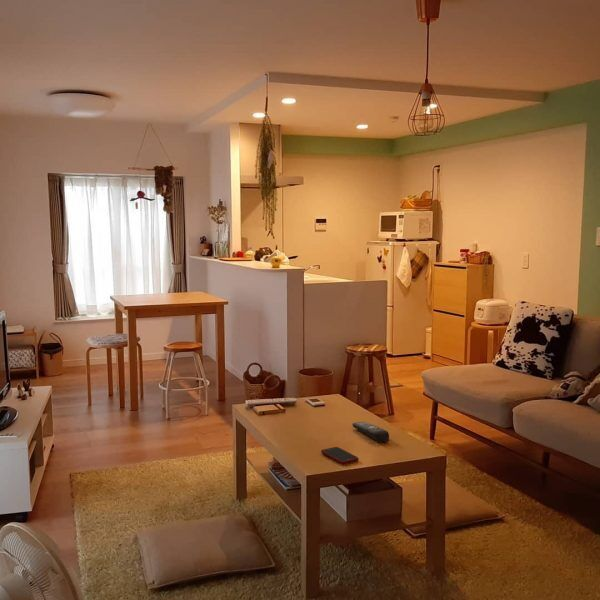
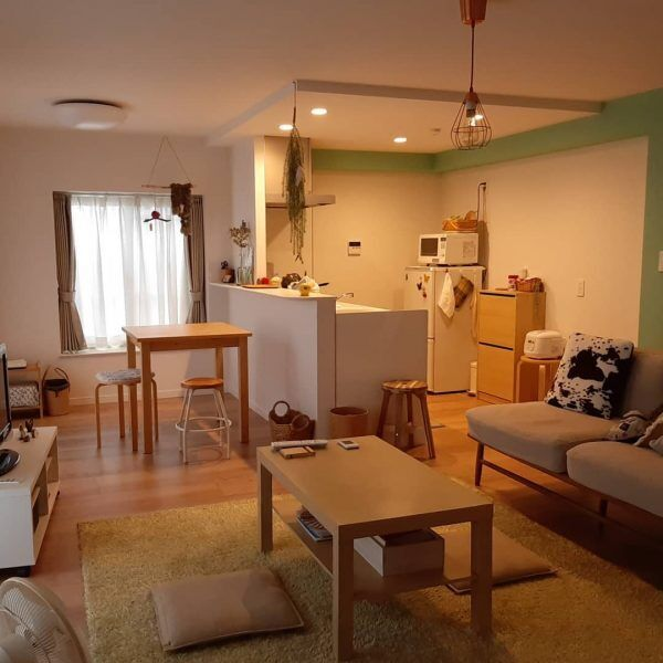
- remote control [351,421,390,443]
- cell phone [320,446,360,465]
